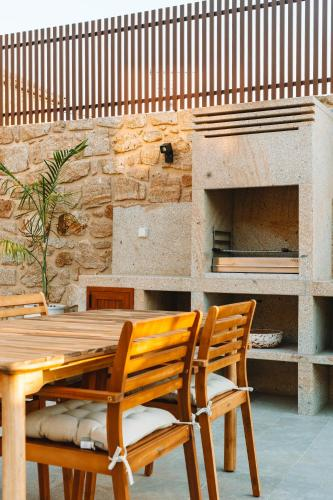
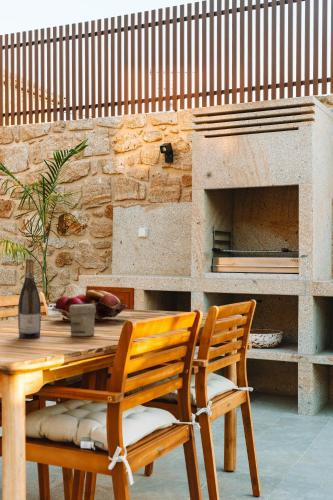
+ jar [69,304,96,337]
+ fruit basket [51,289,128,323]
+ wine bottle [17,258,42,339]
